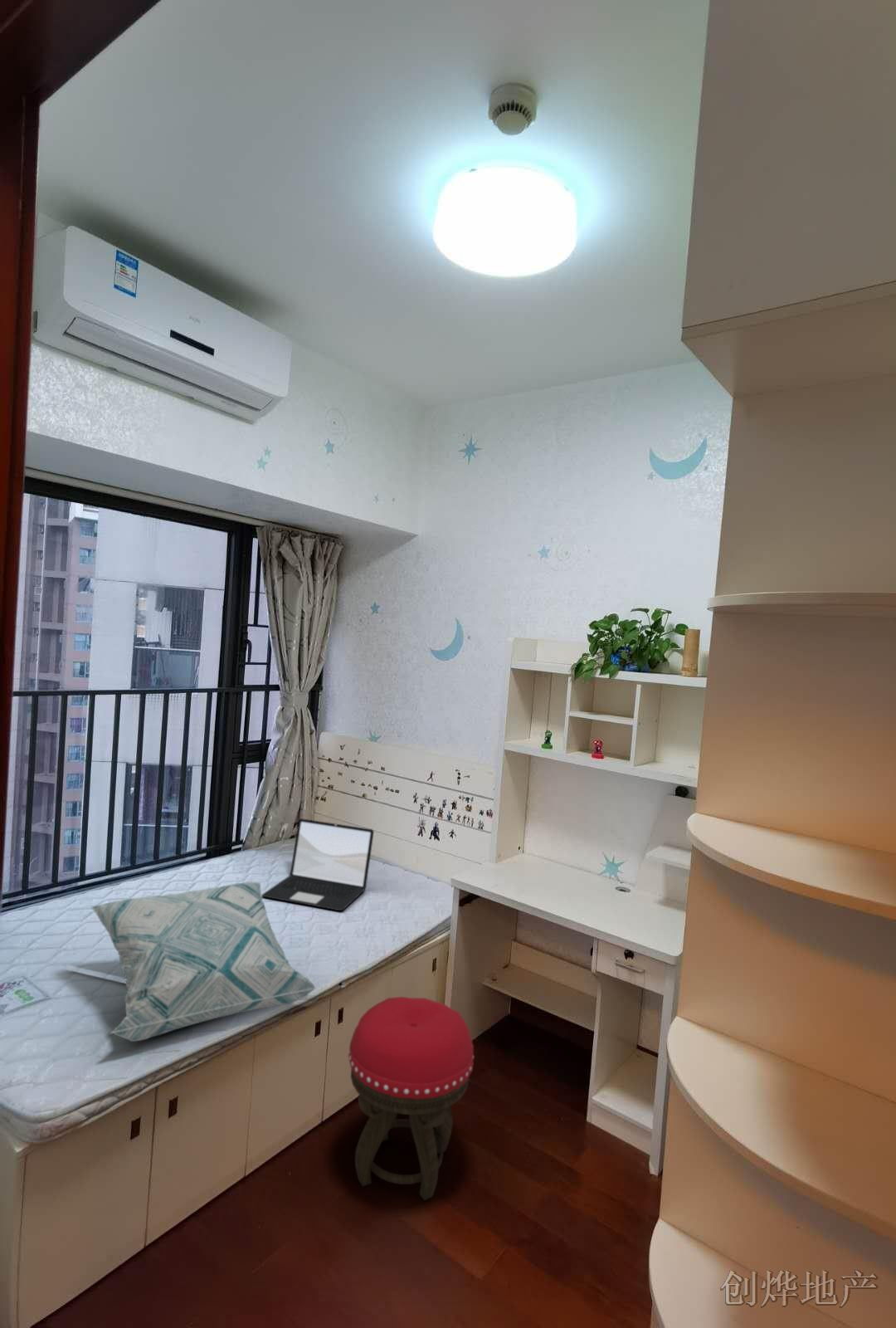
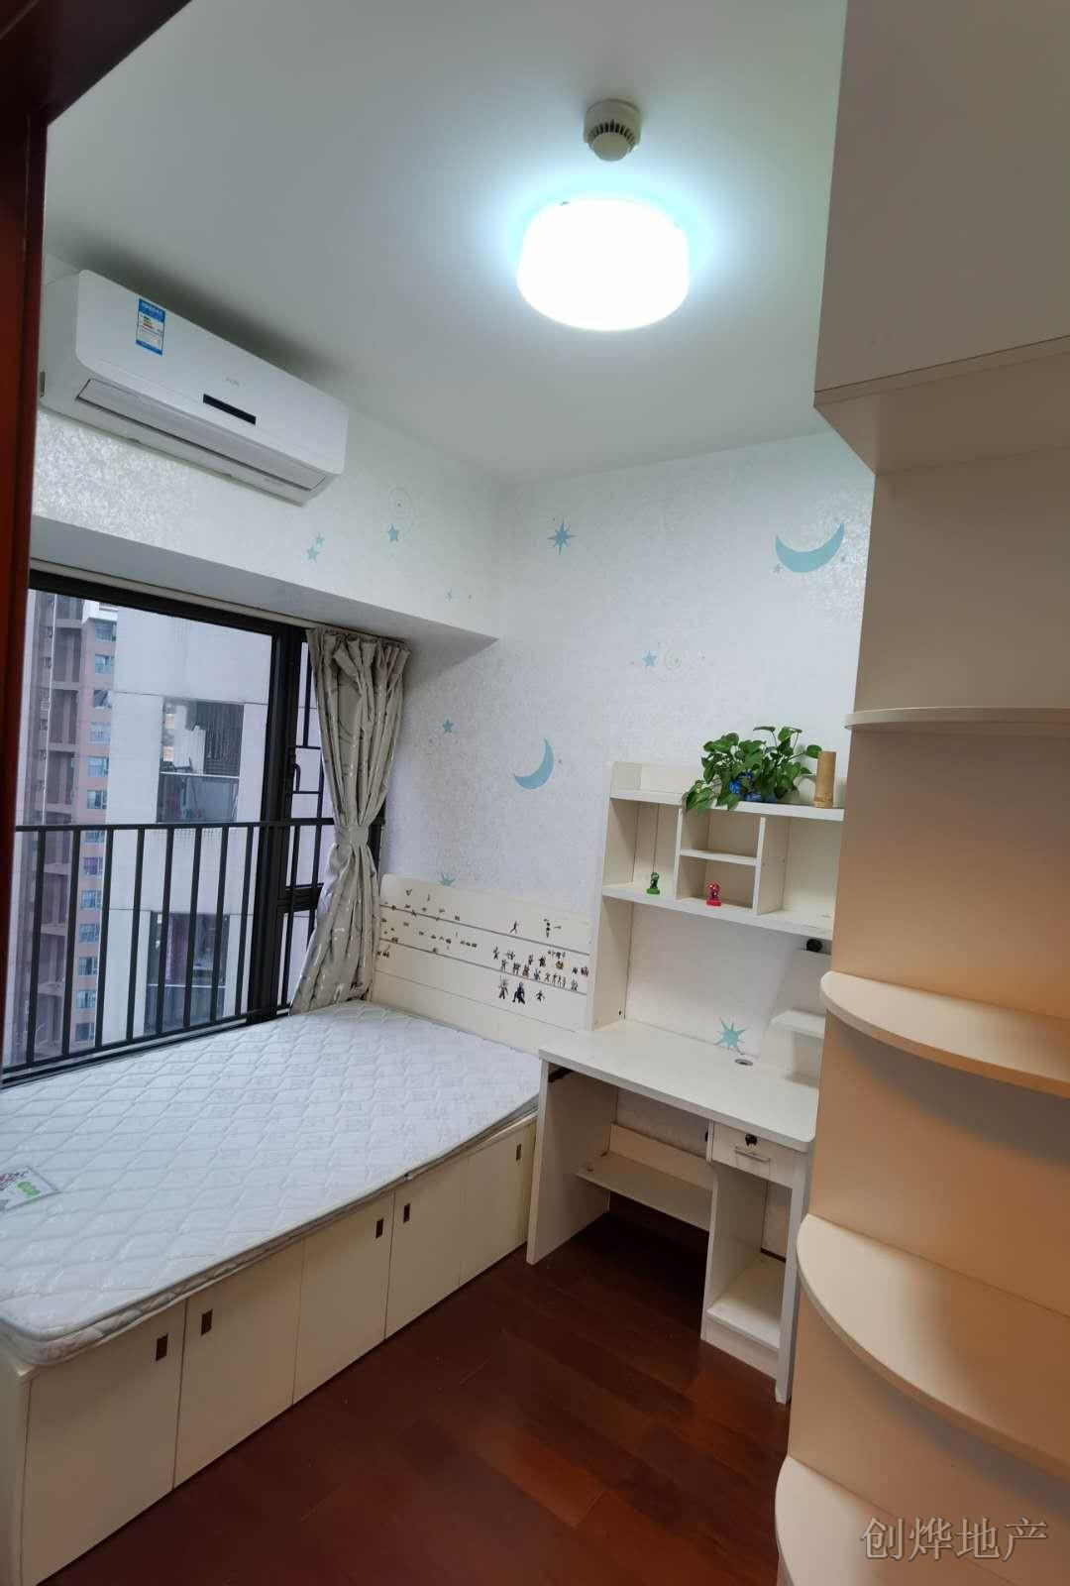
- stool [348,996,475,1202]
- laptop [261,818,375,911]
- decorative pillow [90,881,318,1042]
